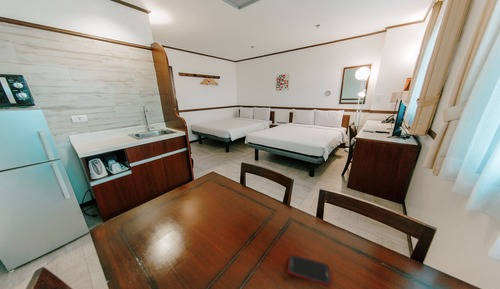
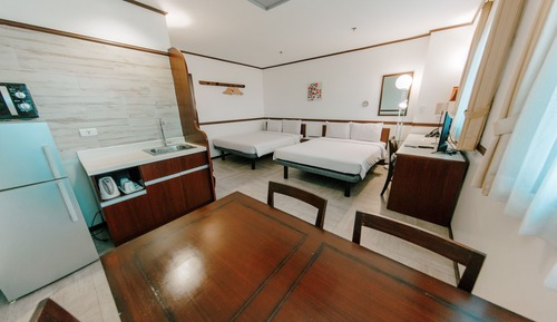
- cell phone [287,254,332,287]
